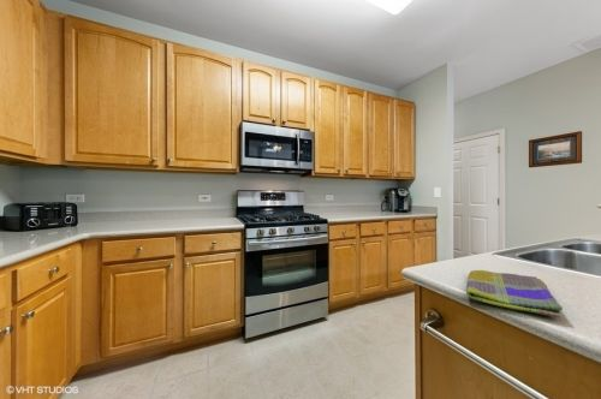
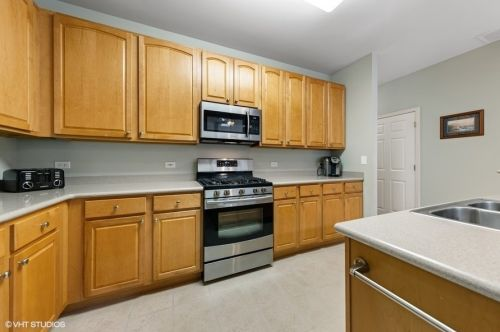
- dish towel [465,269,564,318]
